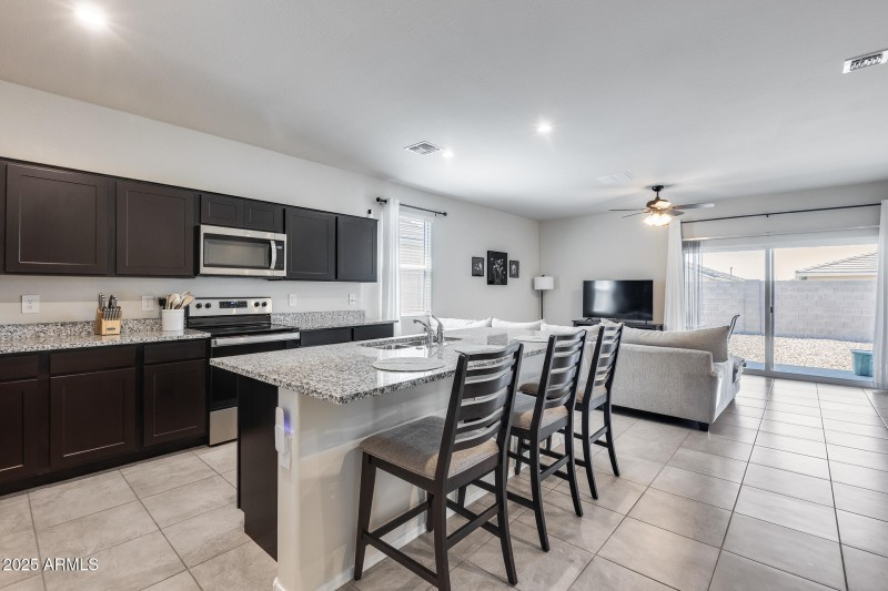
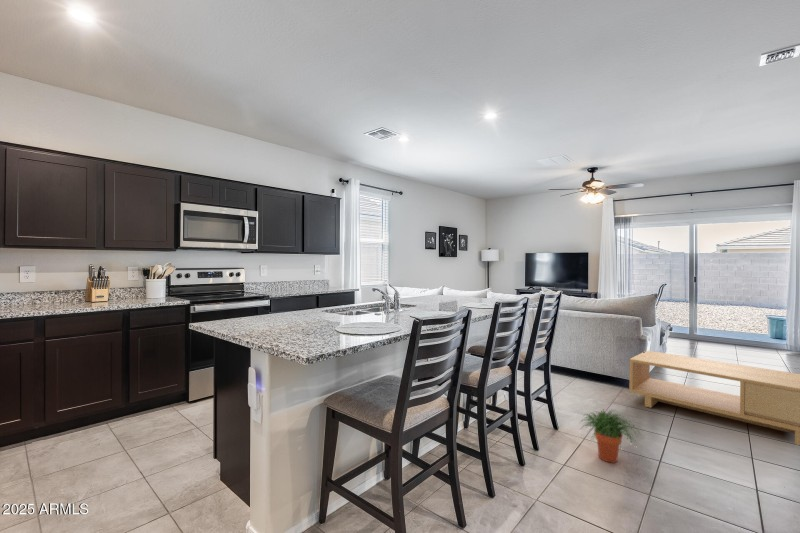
+ potted plant [579,409,642,464]
+ coffee table [628,350,800,446]
